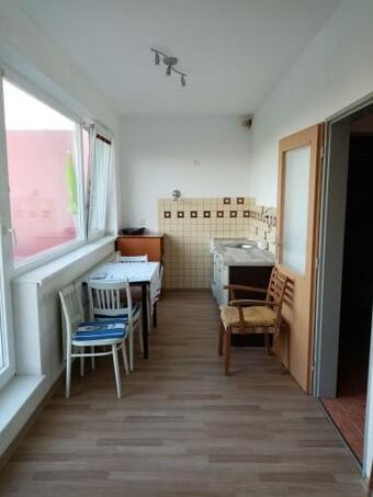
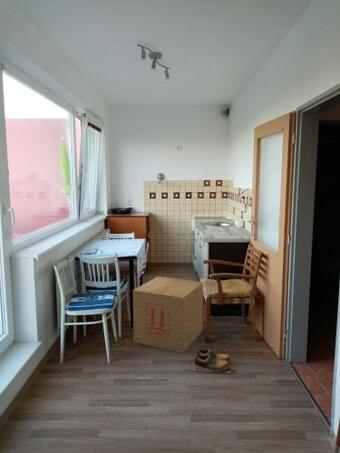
+ shoes [191,347,232,374]
+ cardboard box [132,275,204,354]
